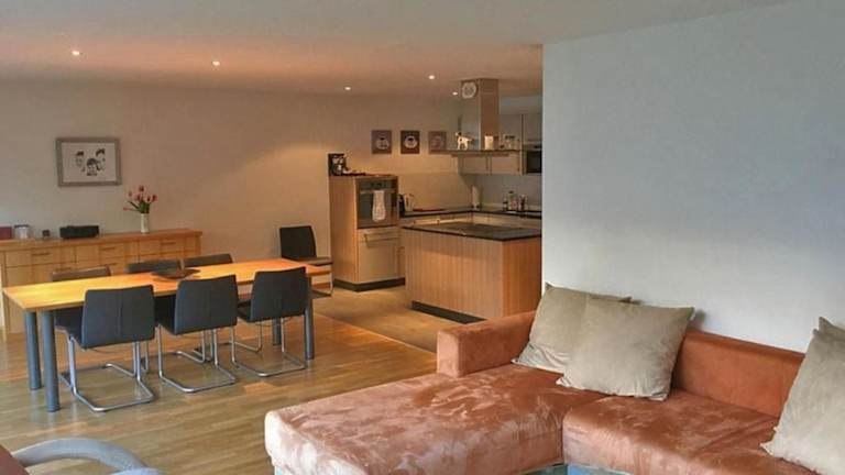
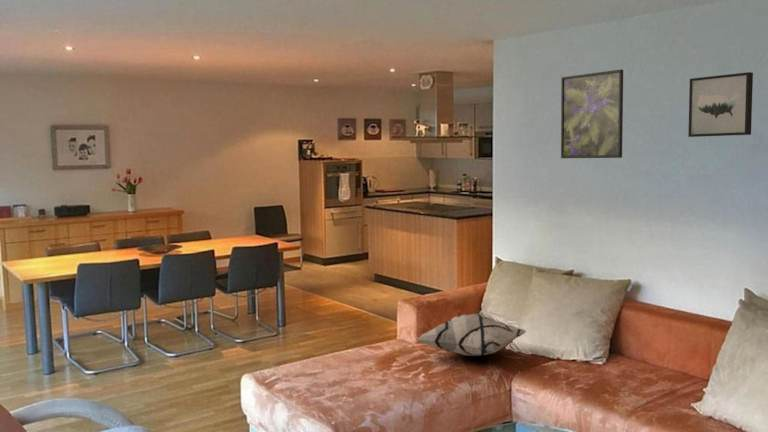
+ wall art [687,71,754,138]
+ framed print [560,69,624,159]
+ decorative pillow [415,313,528,357]
